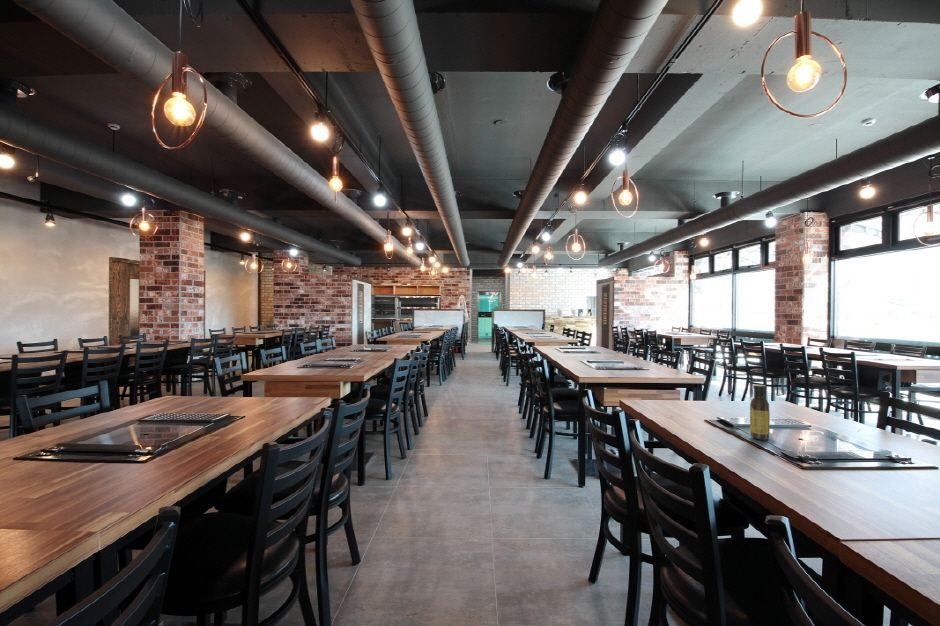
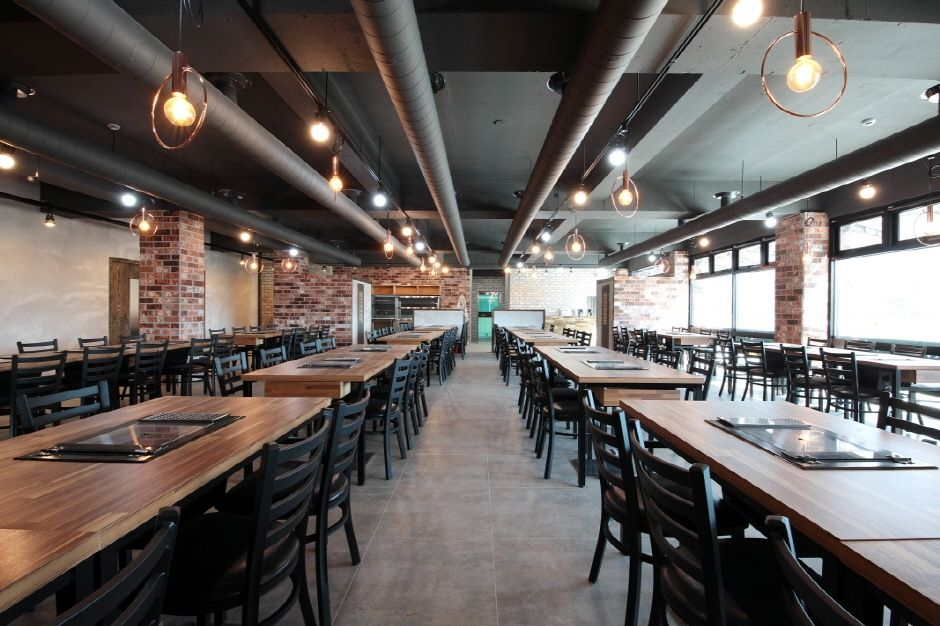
- sauce bottle [749,383,771,441]
